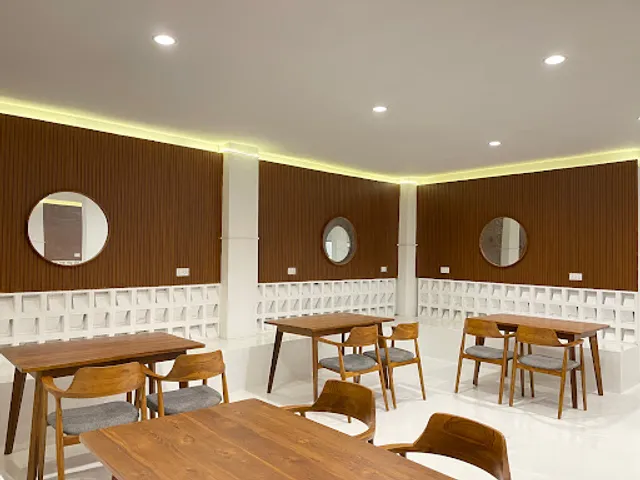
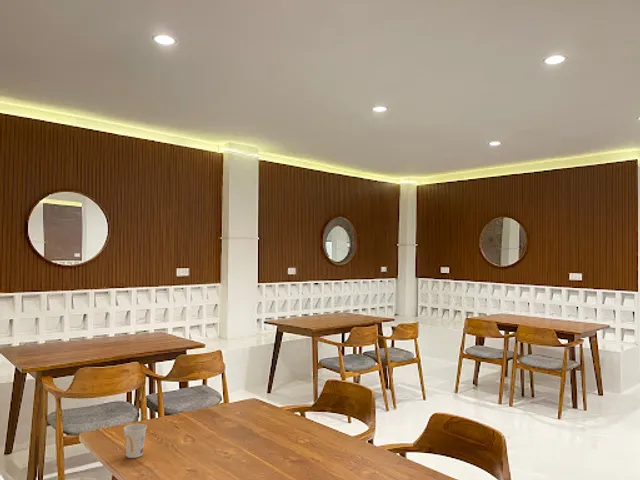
+ cup [123,423,148,459]
